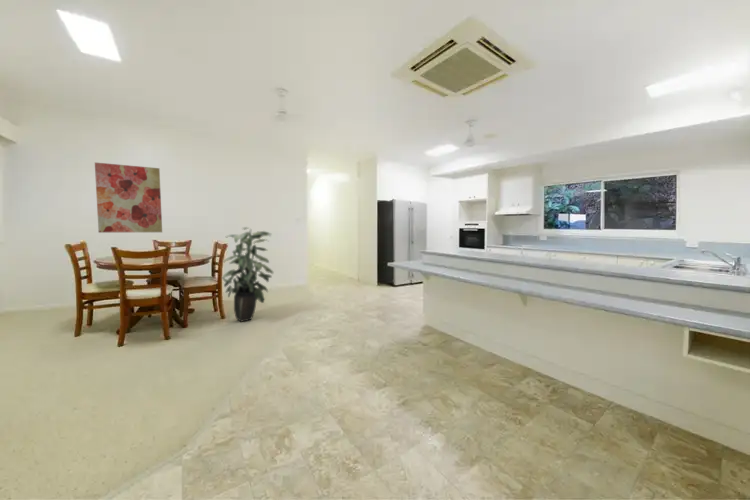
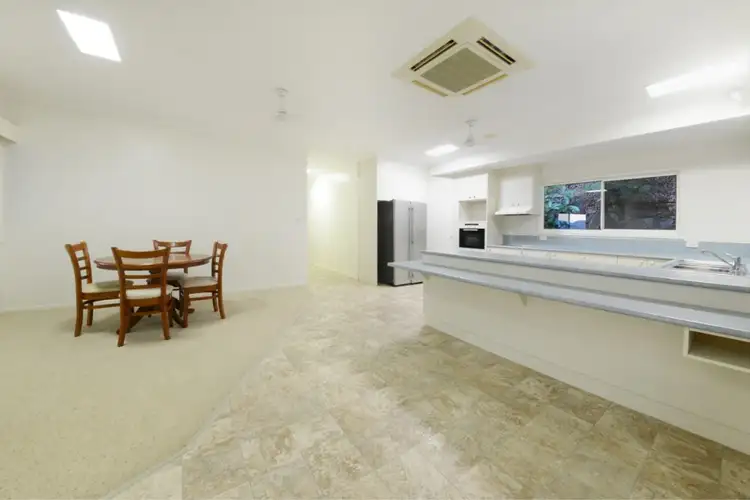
- indoor plant [220,226,274,323]
- wall art [94,161,163,234]
